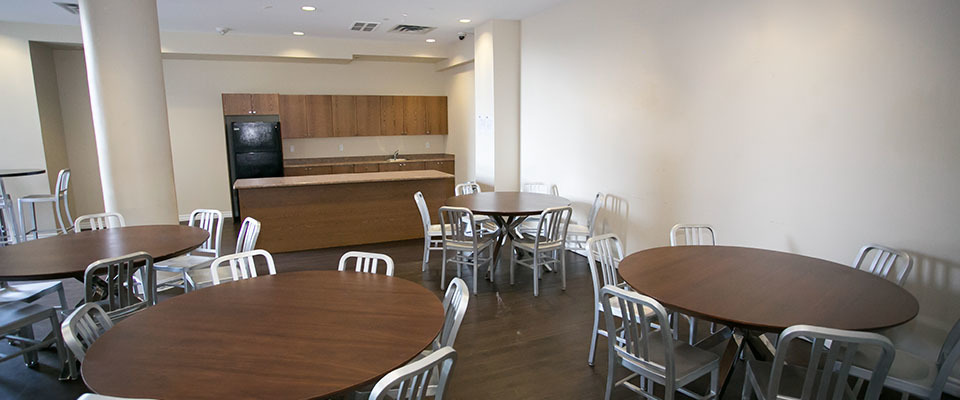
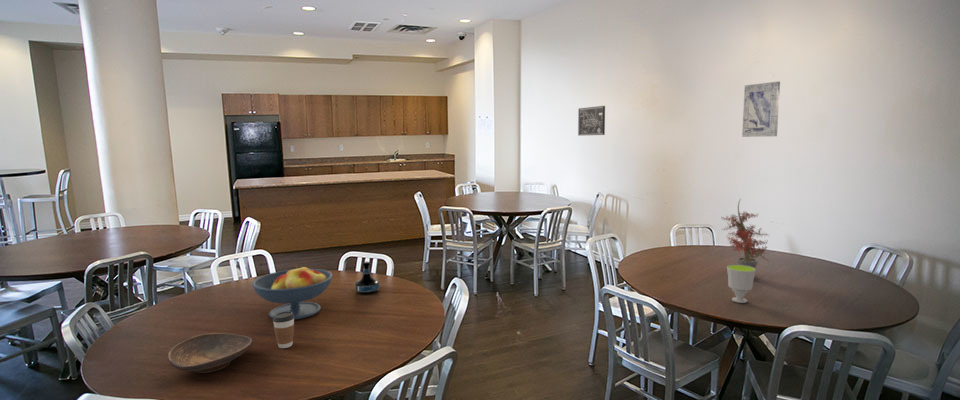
+ coffee cup [272,311,295,349]
+ decorative bowl [167,332,253,374]
+ wall art [741,80,781,138]
+ fruit bowl [251,265,334,321]
+ tequila bottle [354,261,380,295]
+ wall art [577,105,606,137]
+ cup [726,264,757,304]
+ potted plant [721,197,770,269]
